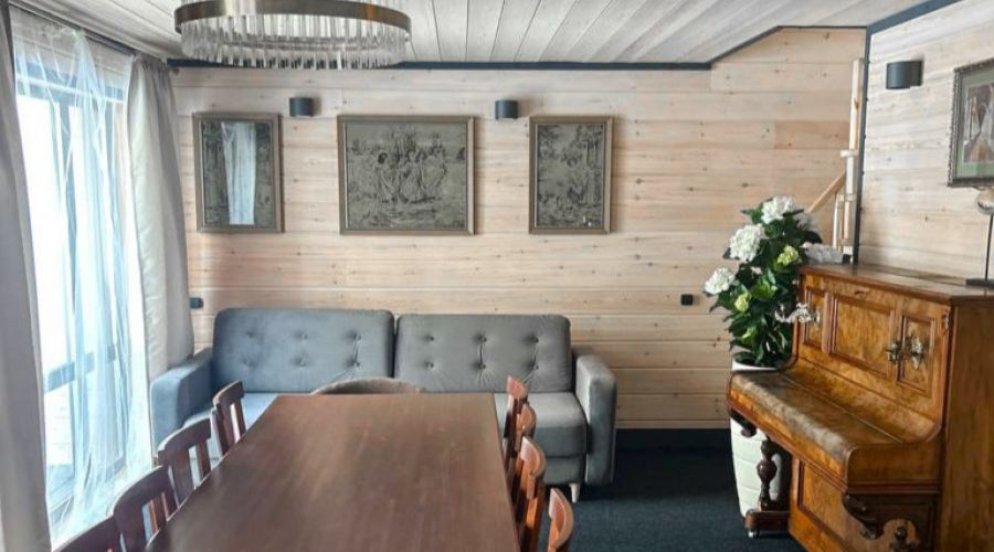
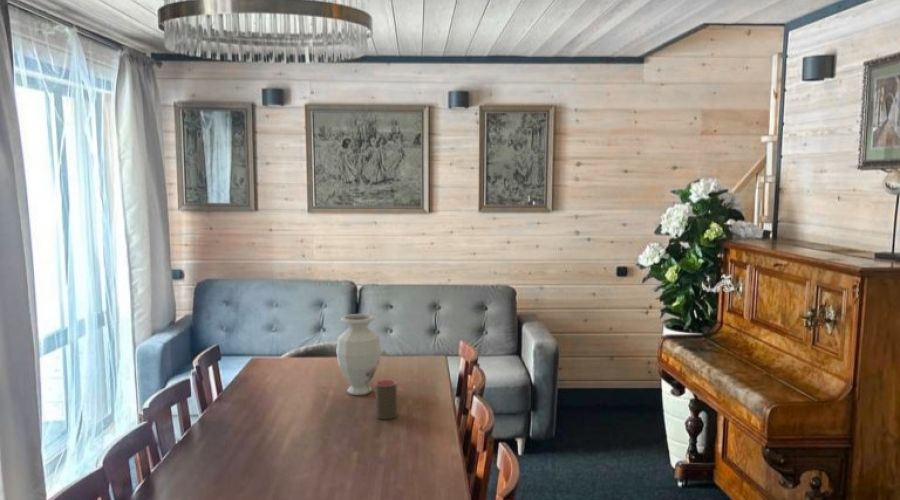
+ vase [335,313,382,396]
+ cup [374,379,398,421]
